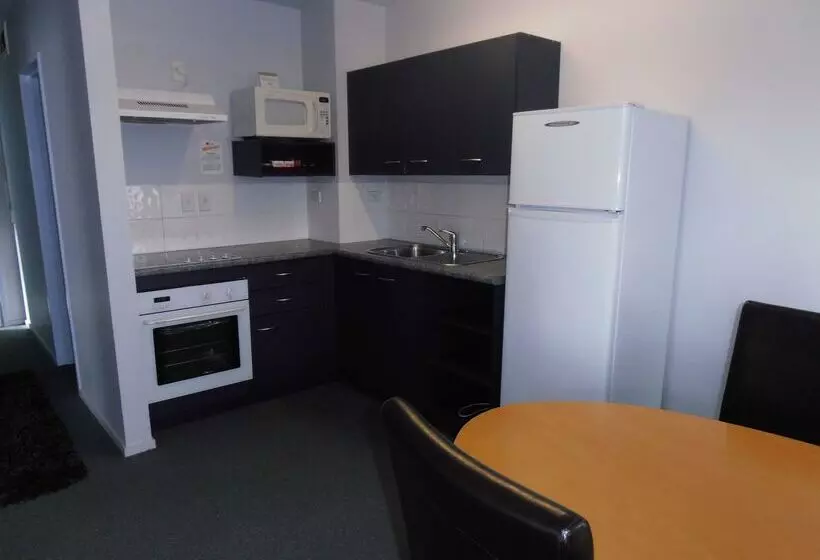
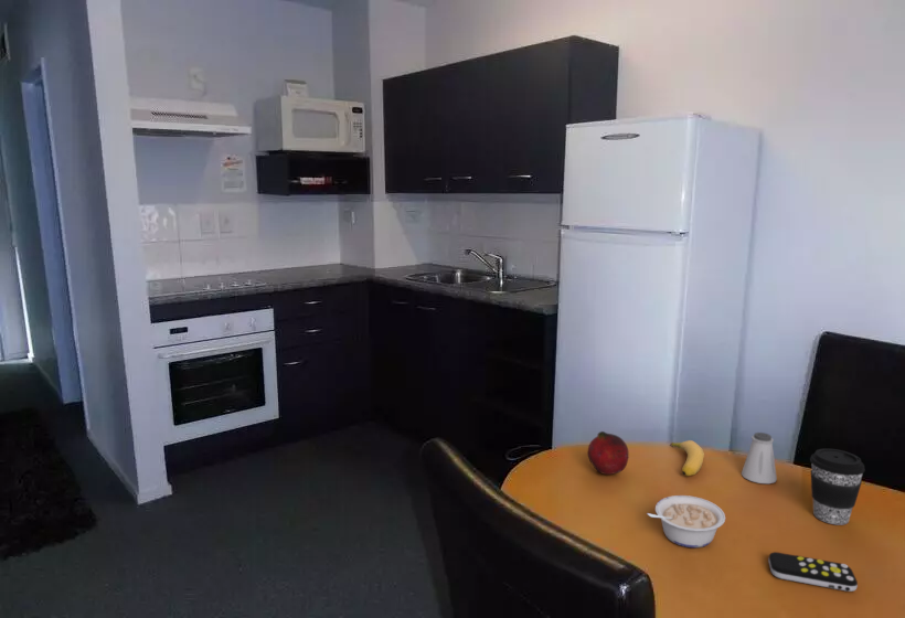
+ banana [669,439,705,477]
+ legume [646,494,726,548]
+ coffee cup [809,448,866,526]
+ fruit [587,430,630,476]
+ remote control [767,551,859,593]
+ saltshaker [741,431,778,484]
